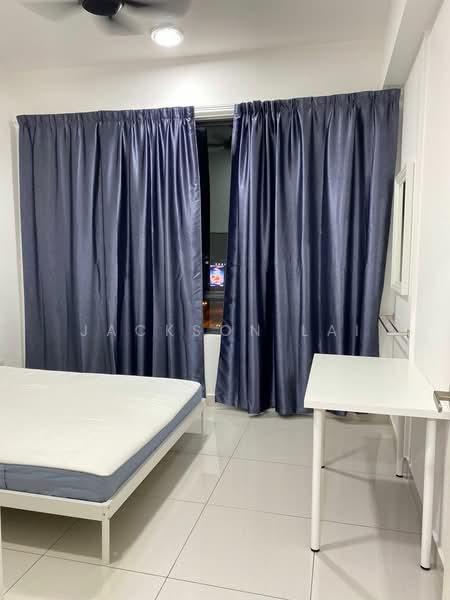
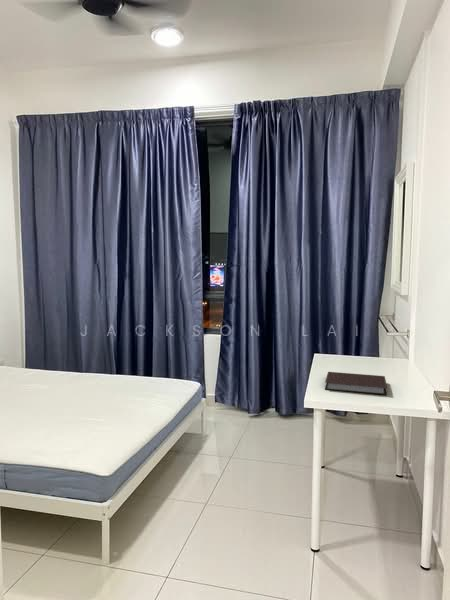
+ notebook [324,371,388,396]
